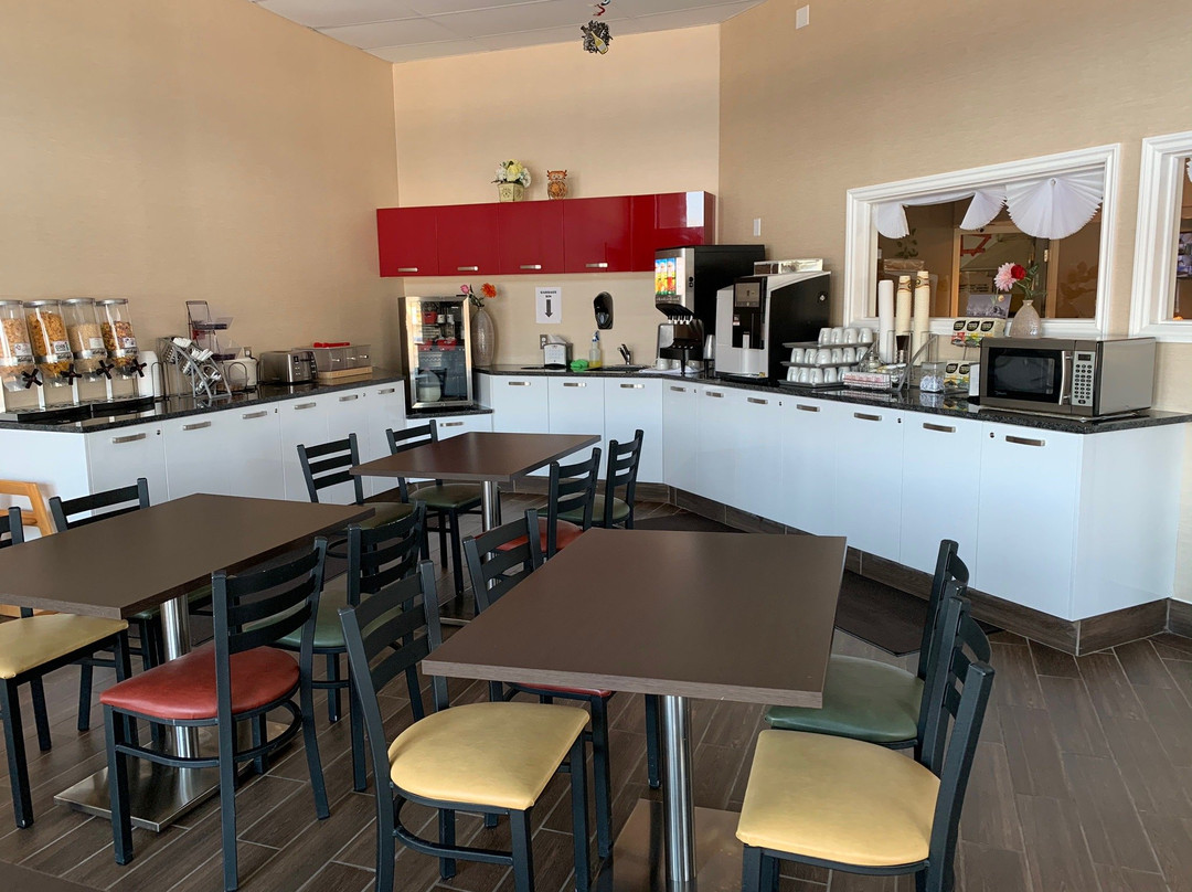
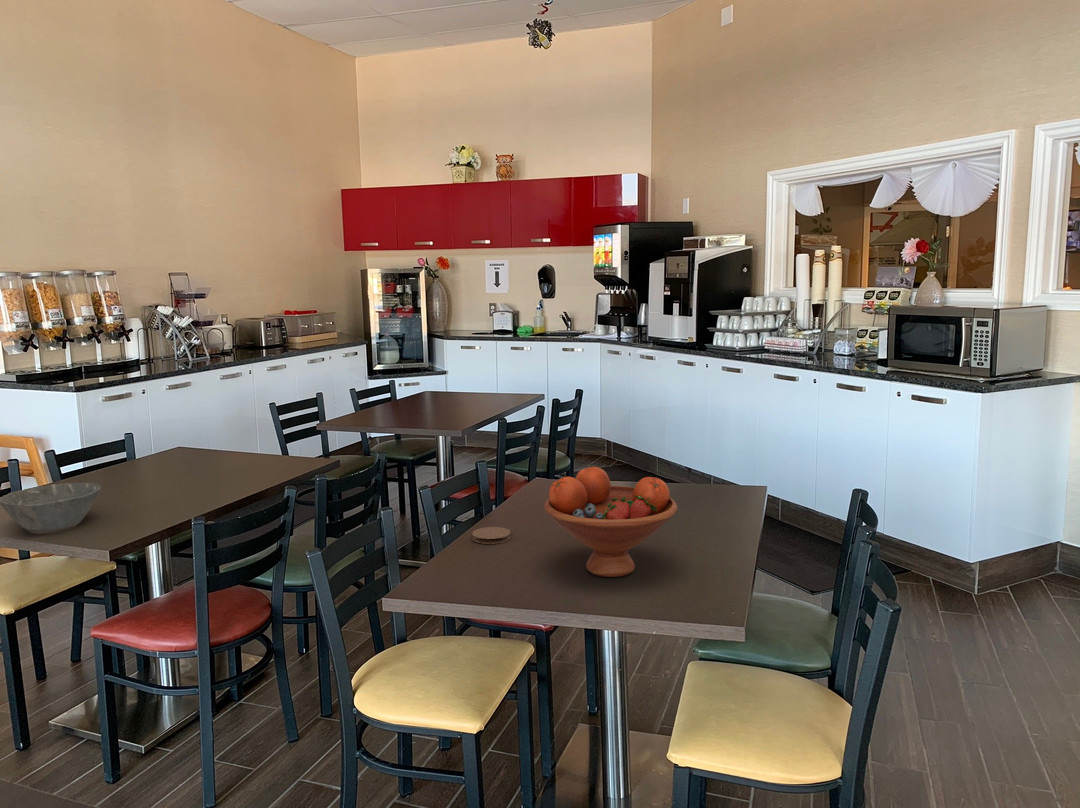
+ bowl [0,482,101,533]
+ coaster [471,526,511,545]
+ fruit bowl [543,466,678,578]
